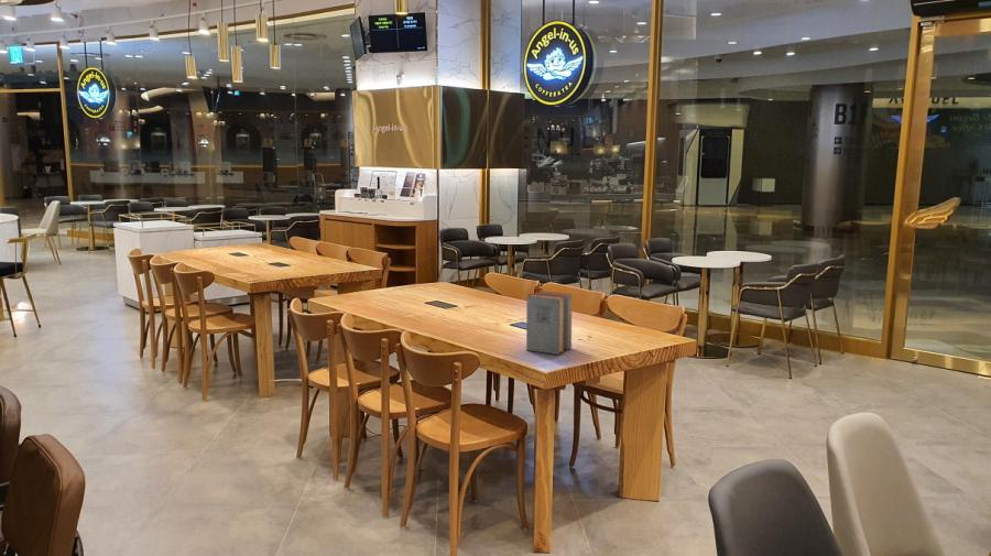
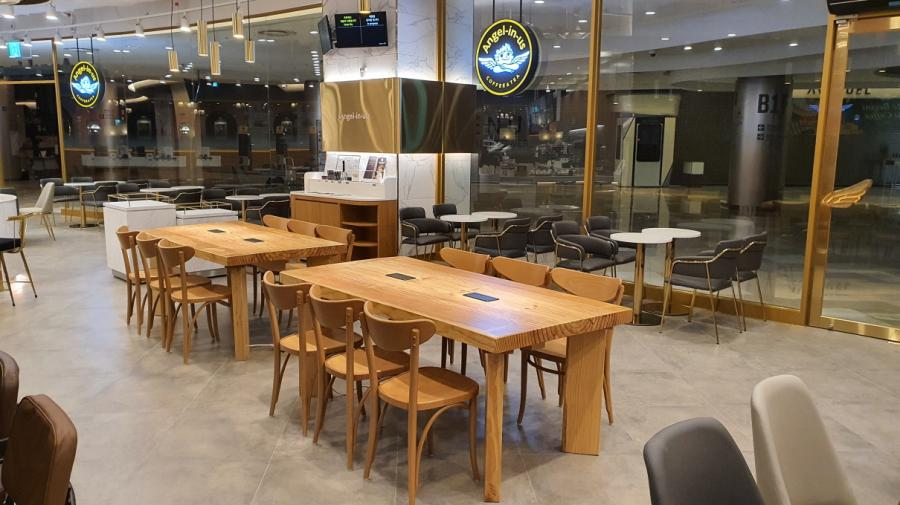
- book [525,290,574,356]
